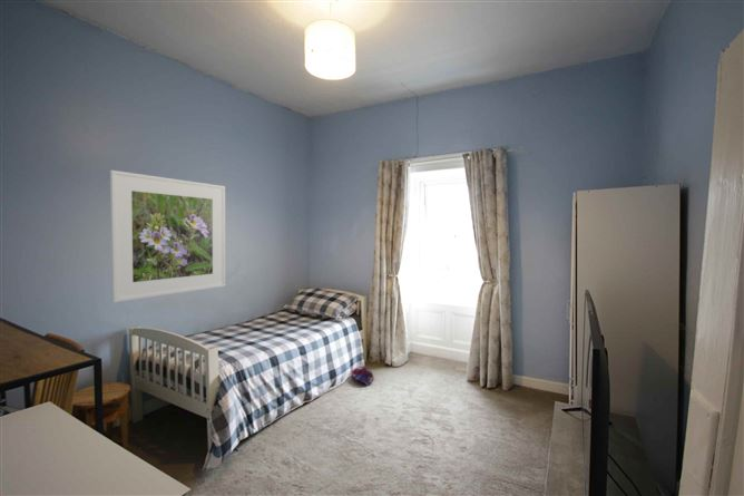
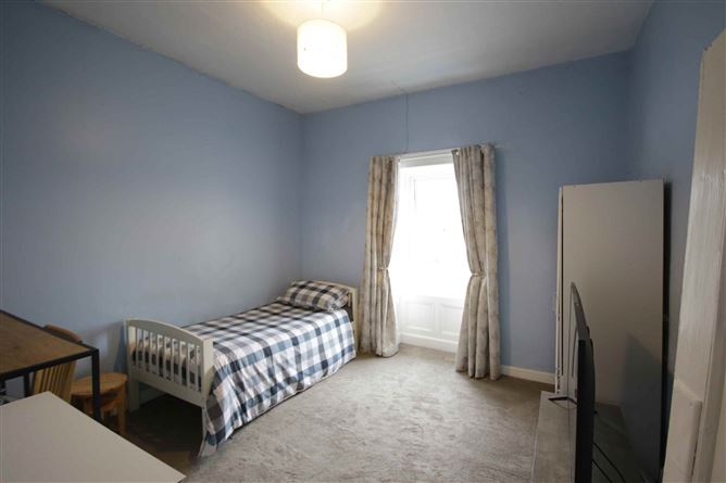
- plush toy [350,364,375,387]
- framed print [109,169,226,303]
